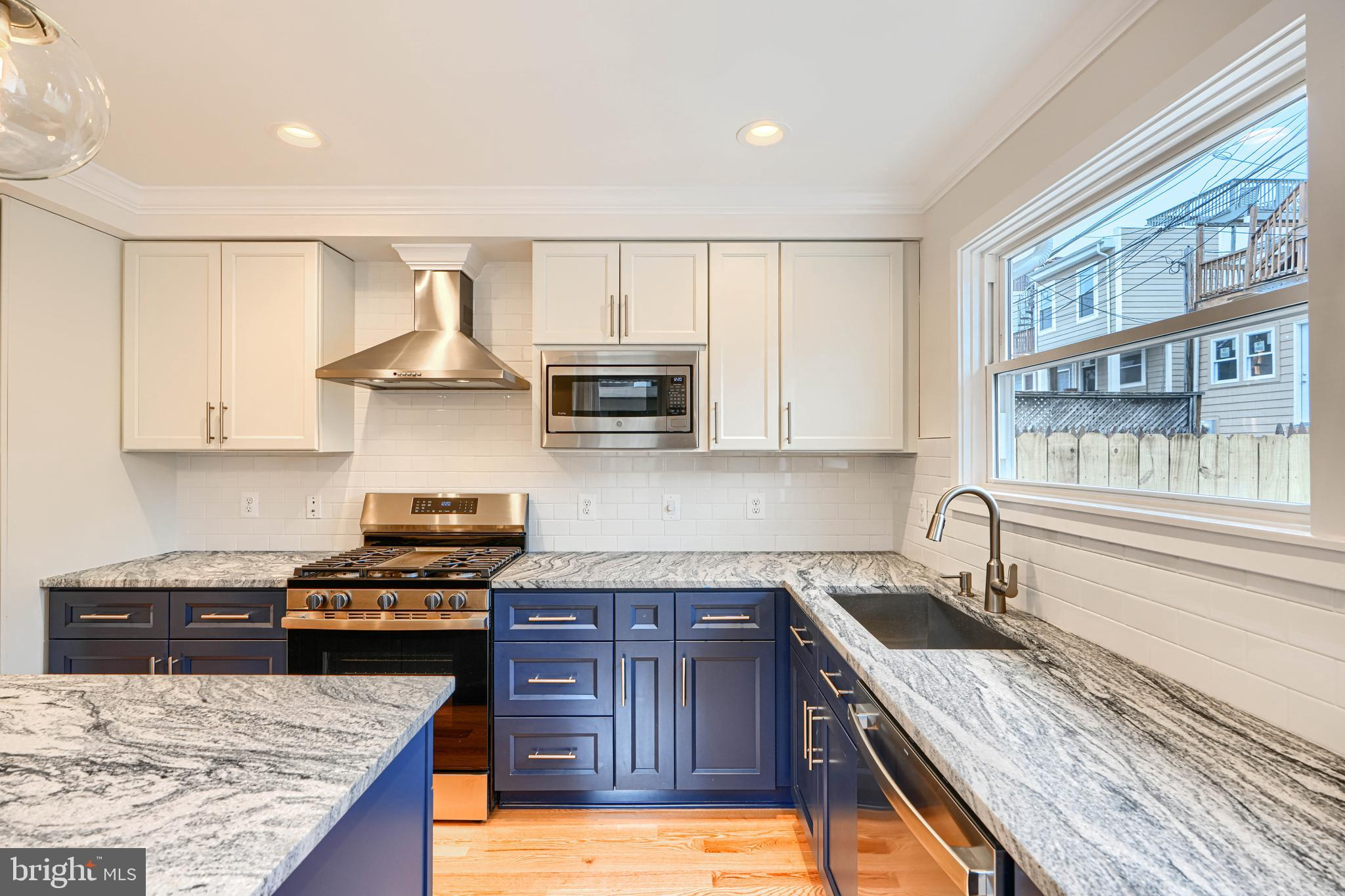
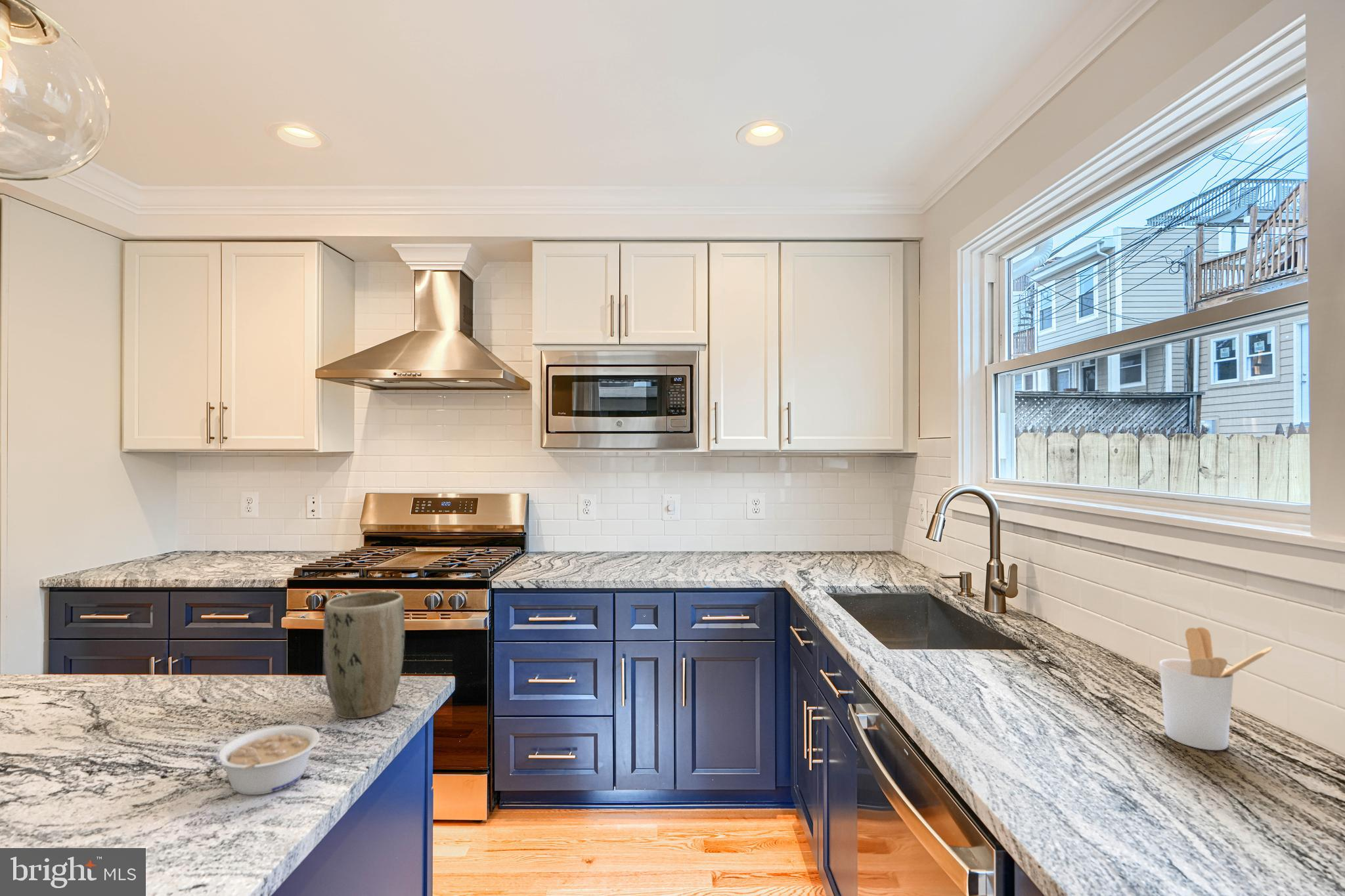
+ legume [214,724,320,796]
+ utensil holder [1158,627,1274,751]
+ plant pot [322,591,405,719]
